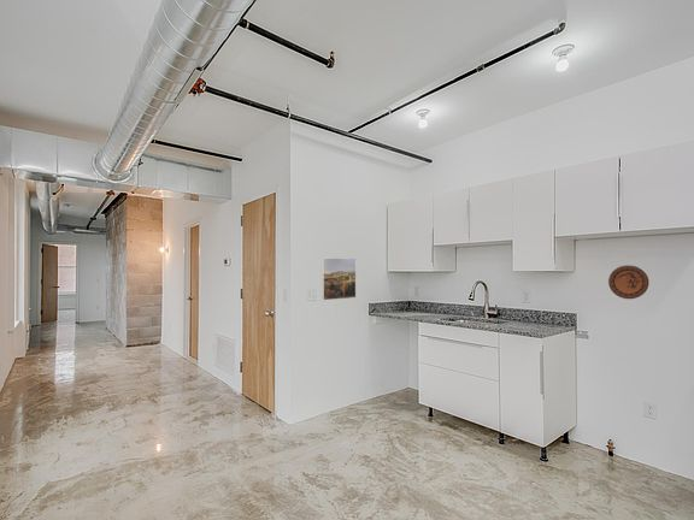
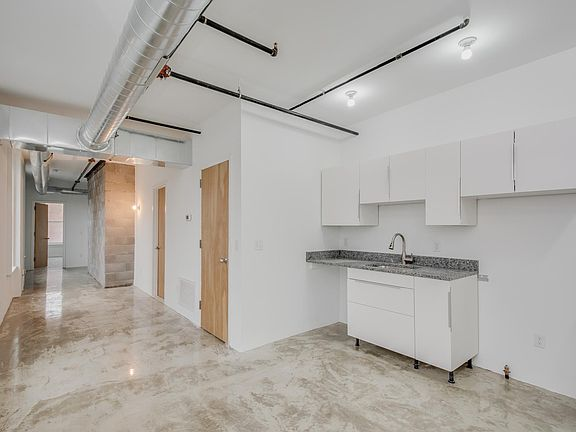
- decorative plate [607,265,651,300]
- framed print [320,256,357,302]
